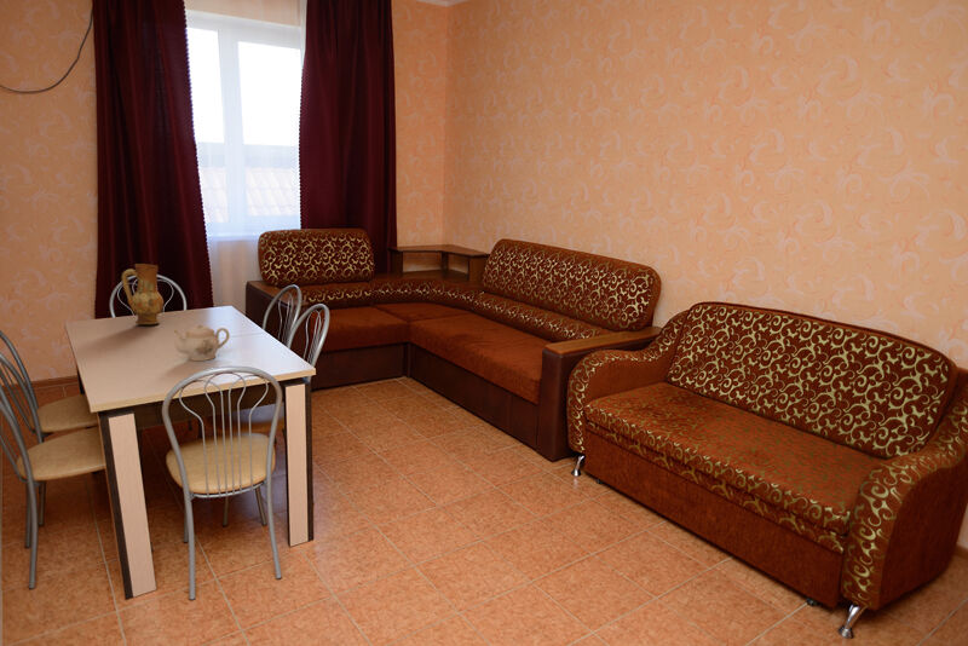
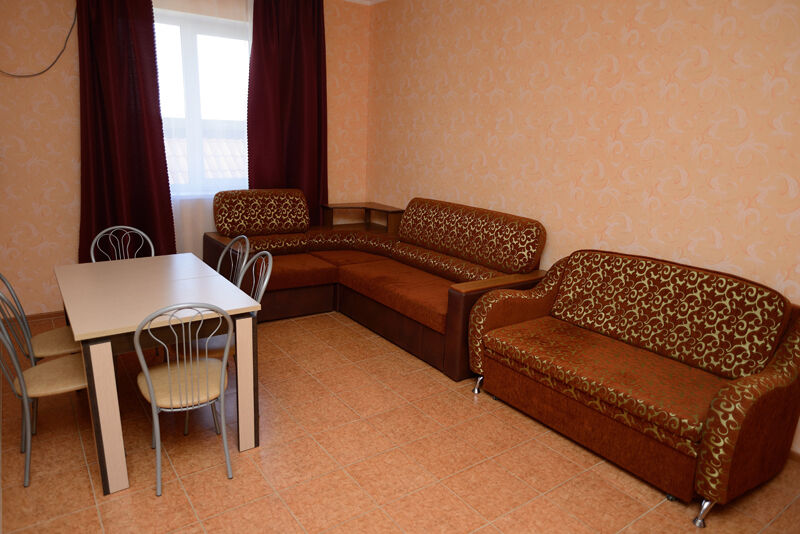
- ceramic jug [120,263,165,325]
- teapot [172,323,231,362]
